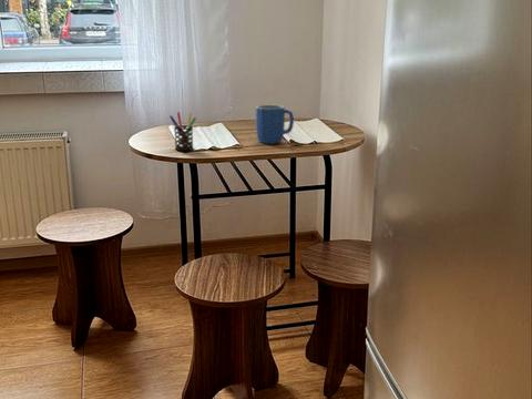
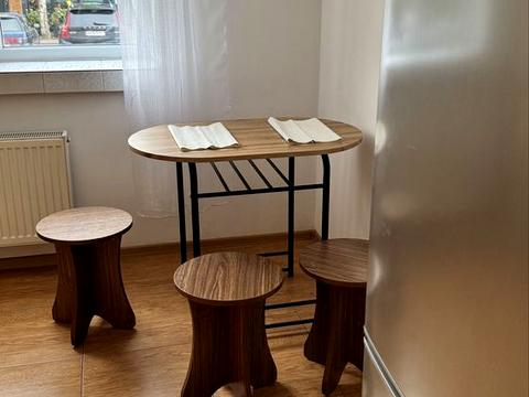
- mug [255,104,295,144]
- pen holder [168,111,197,152]
